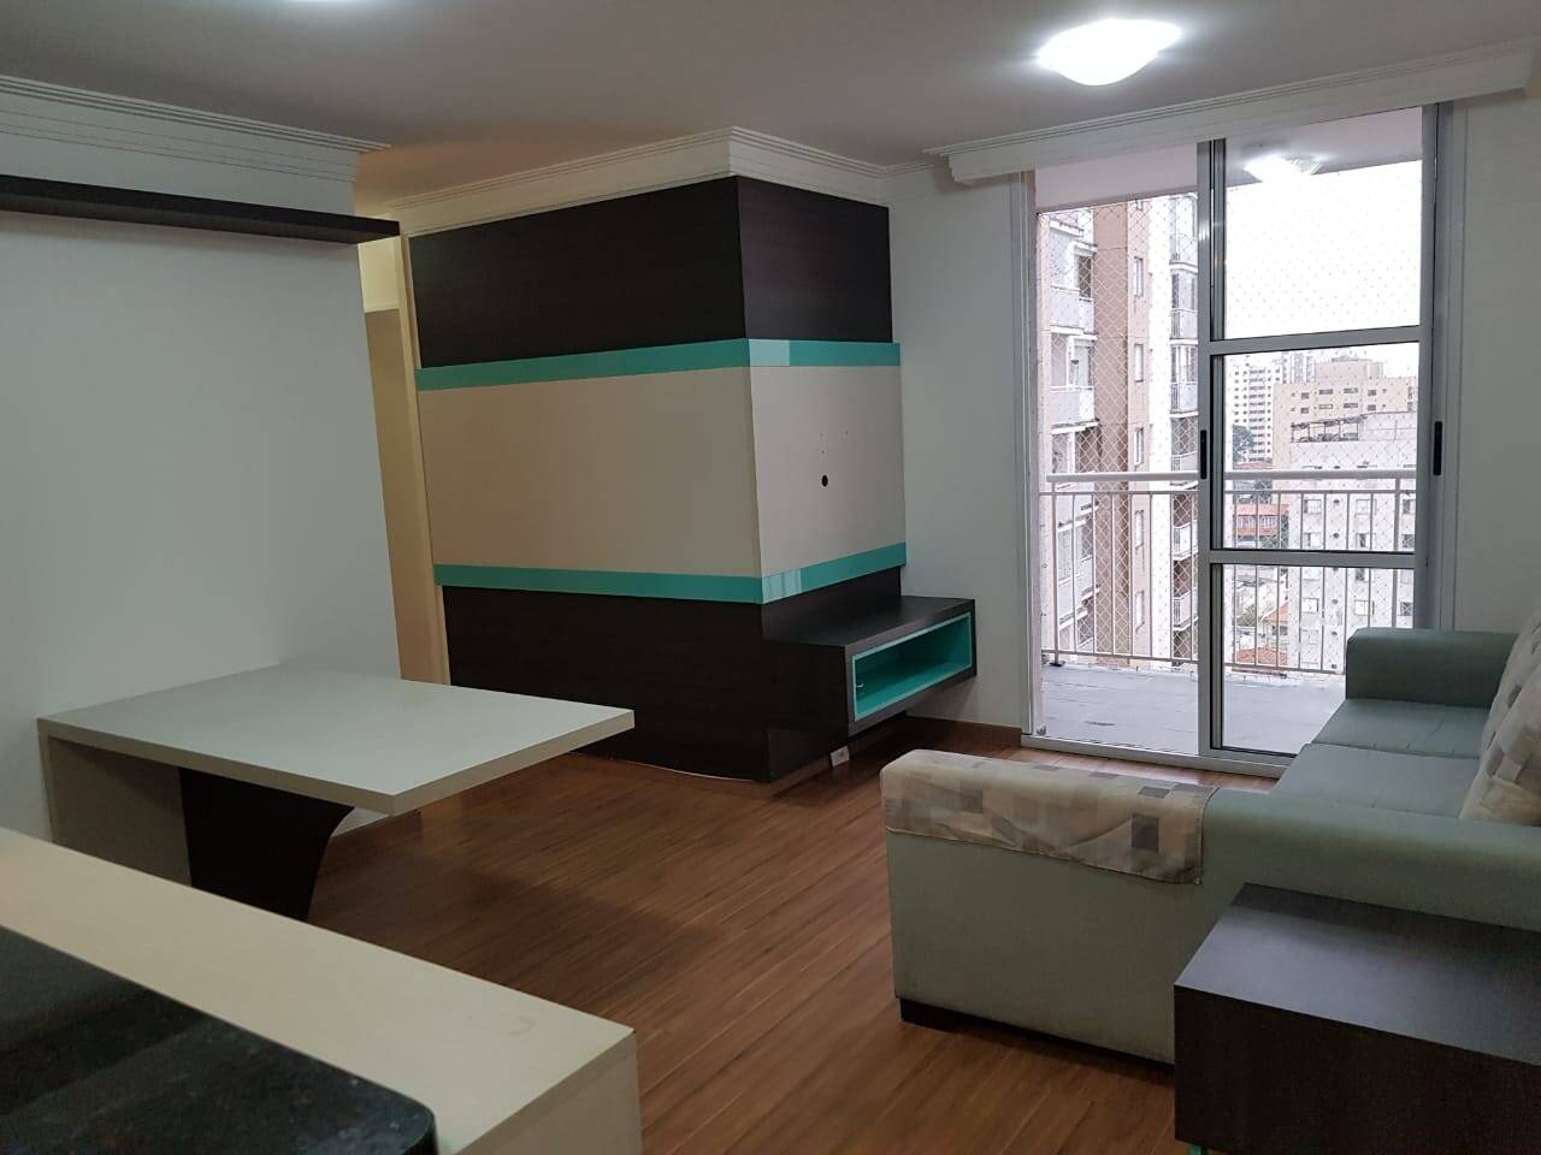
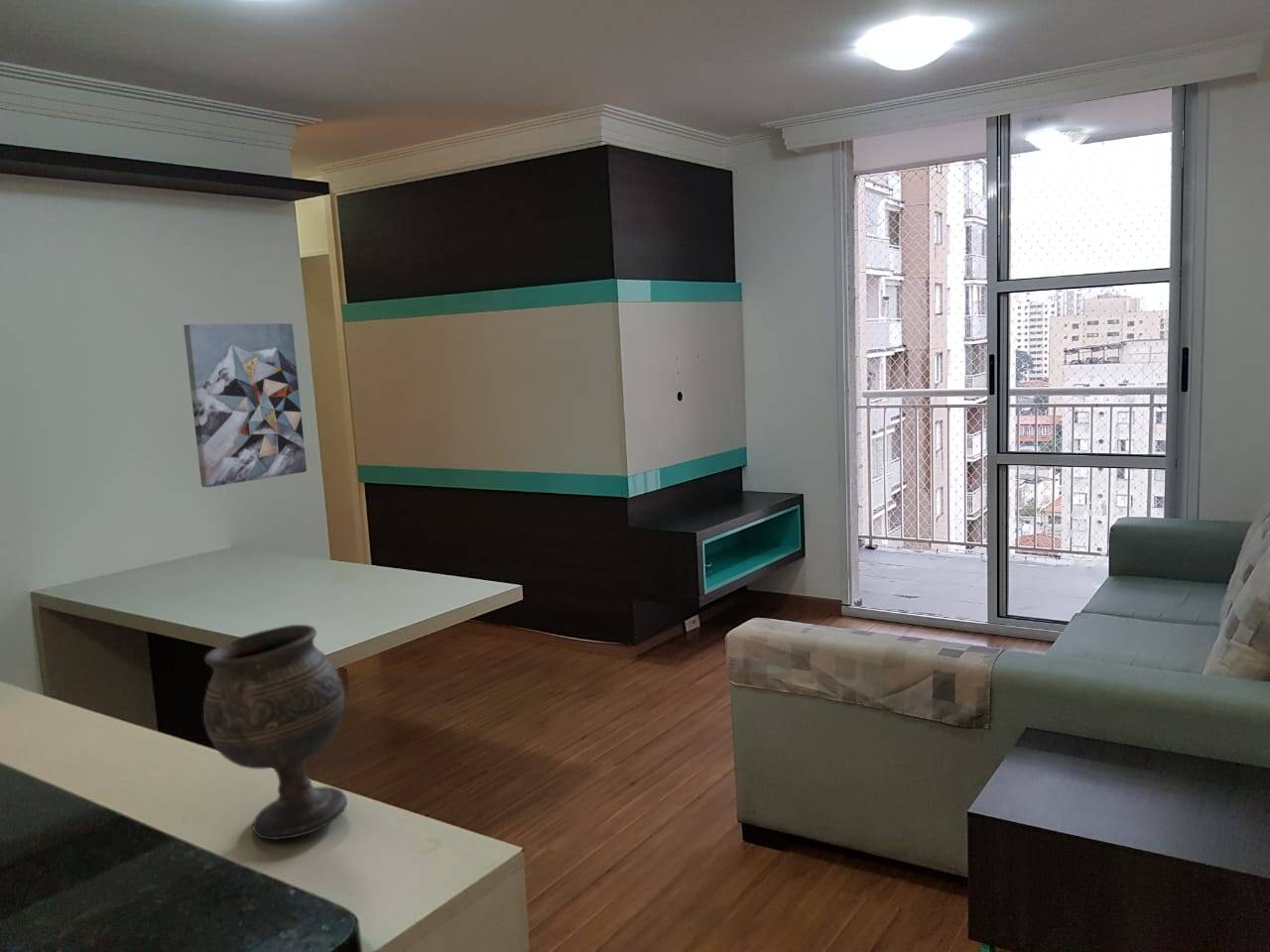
+ goblet [202,624,348,841]
+ wall art [183,322,308,488]
